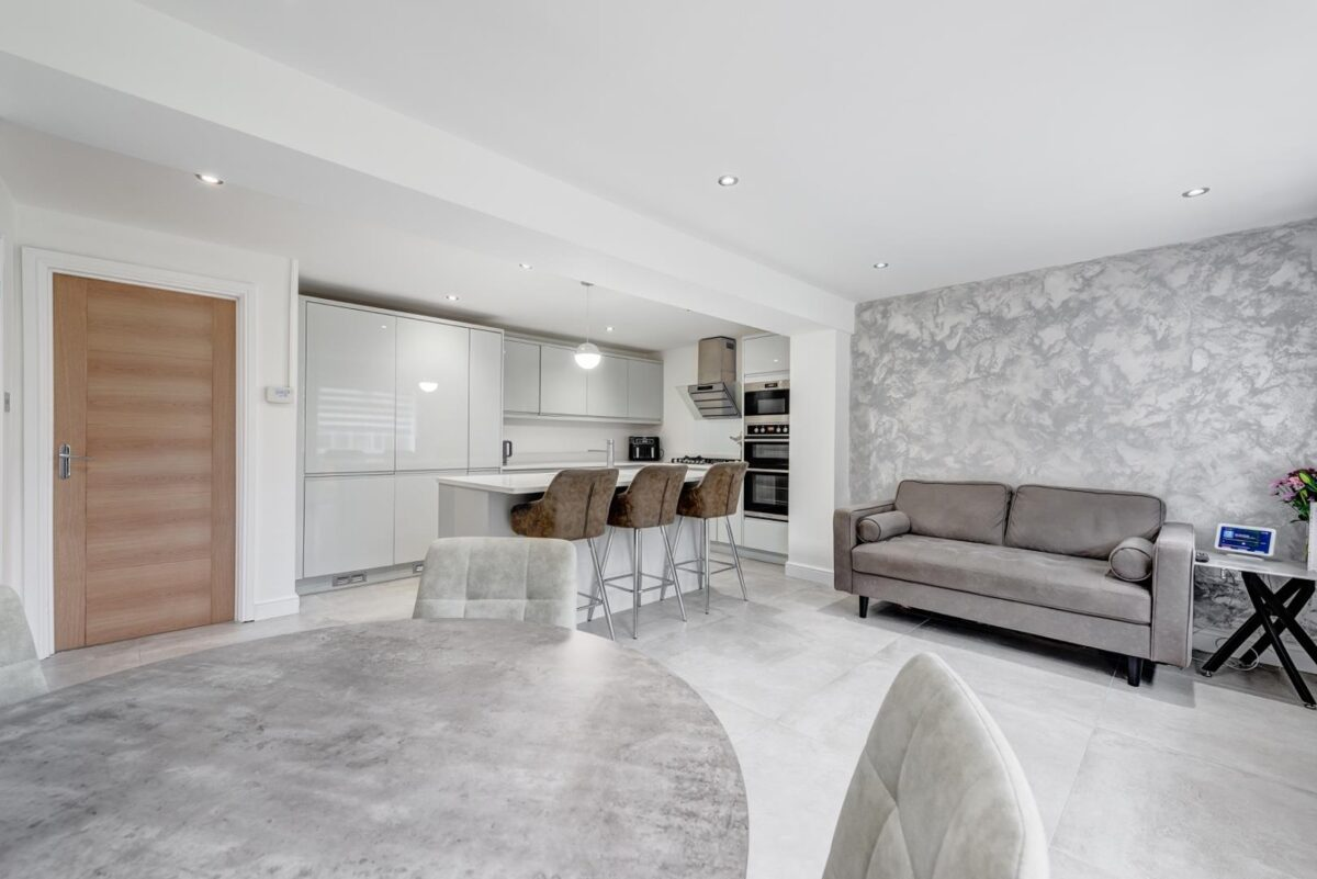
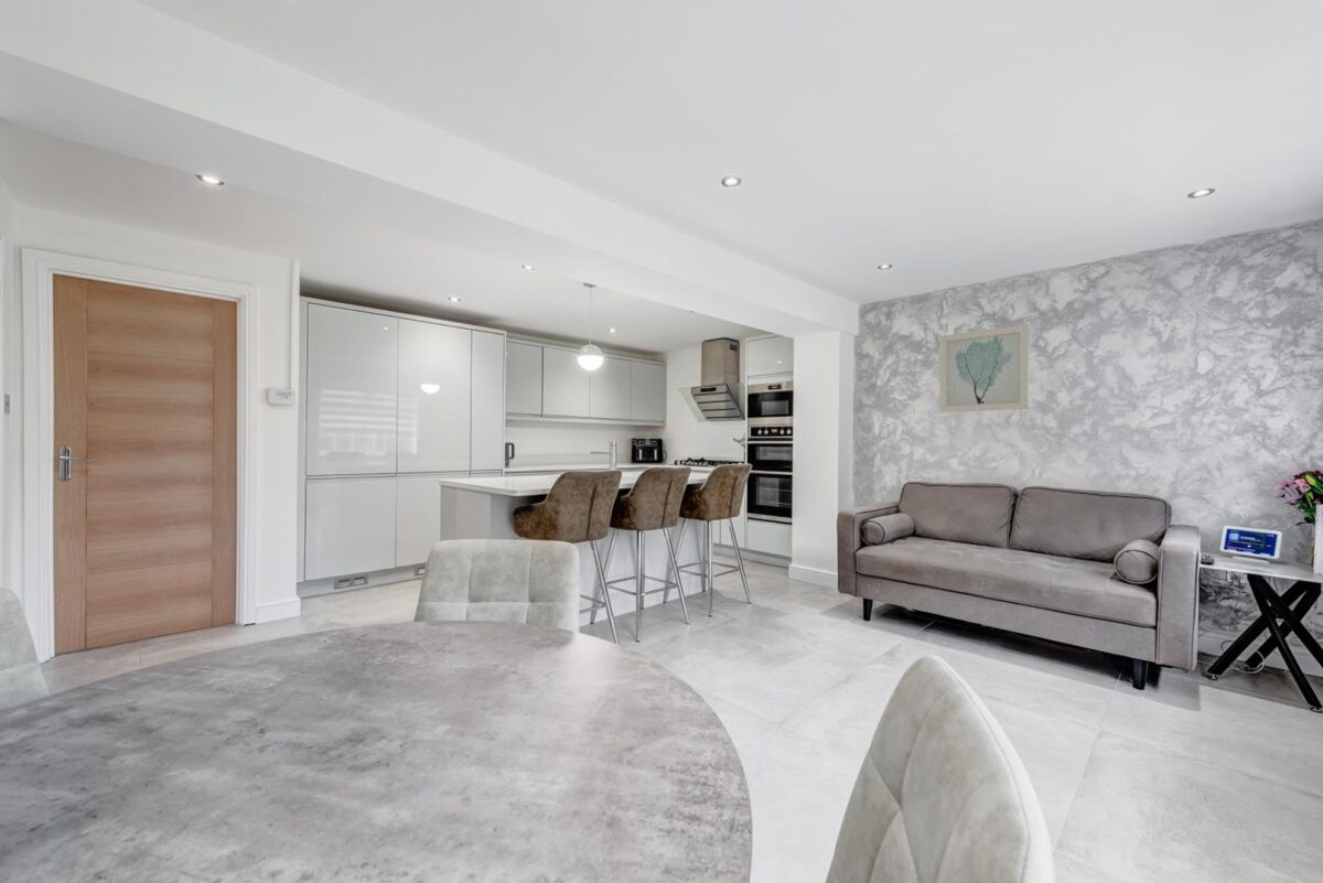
+ wall art [939,323,1029,413]
